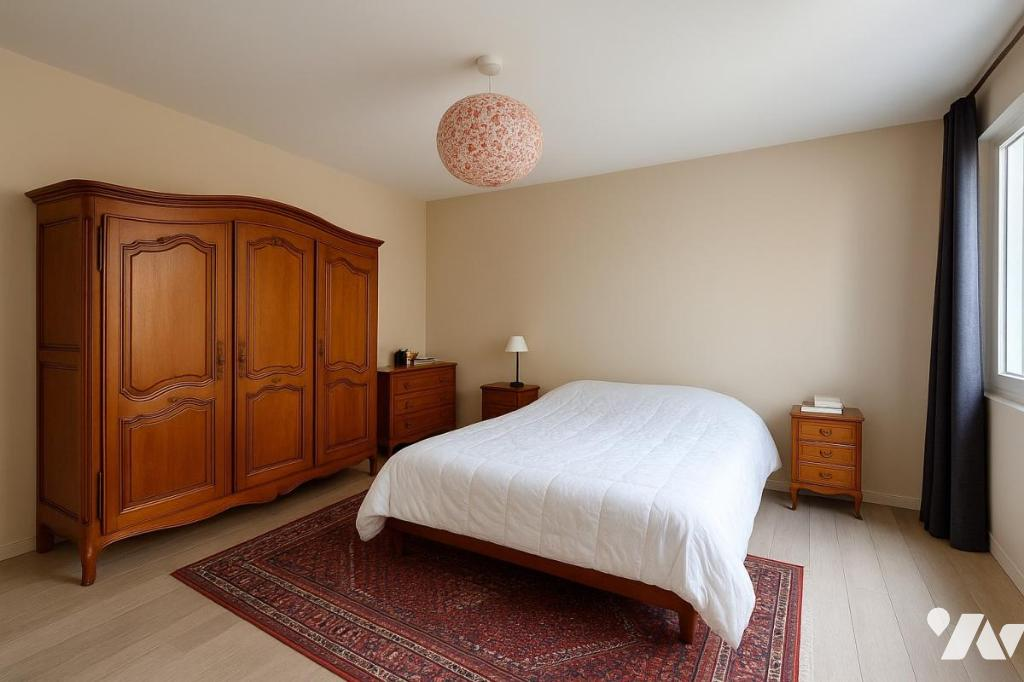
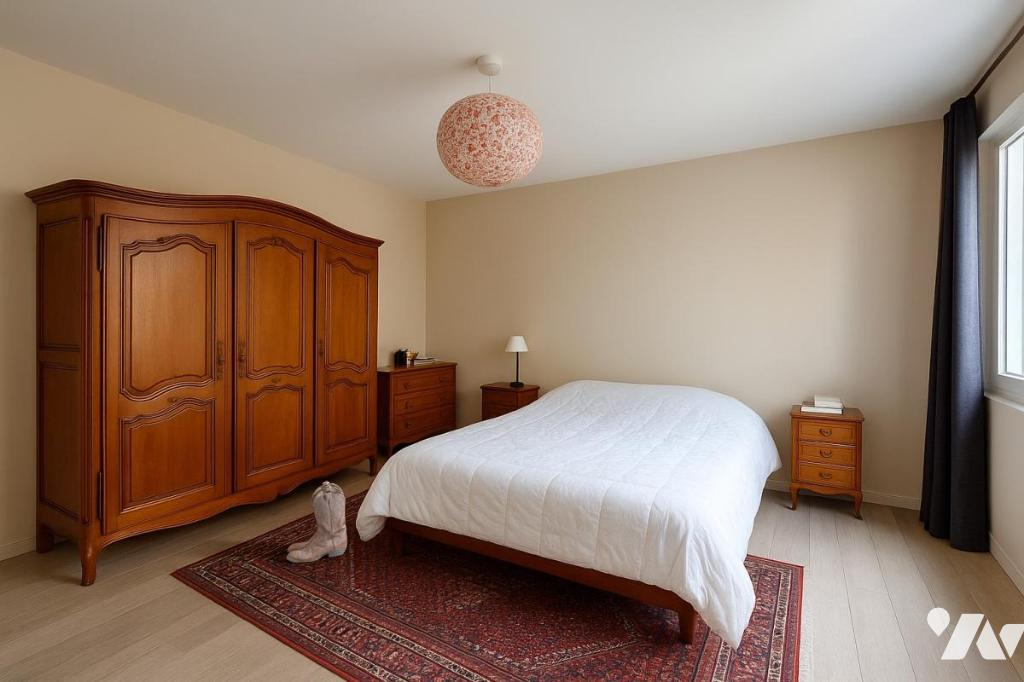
+ boots [286,480,348,563]
